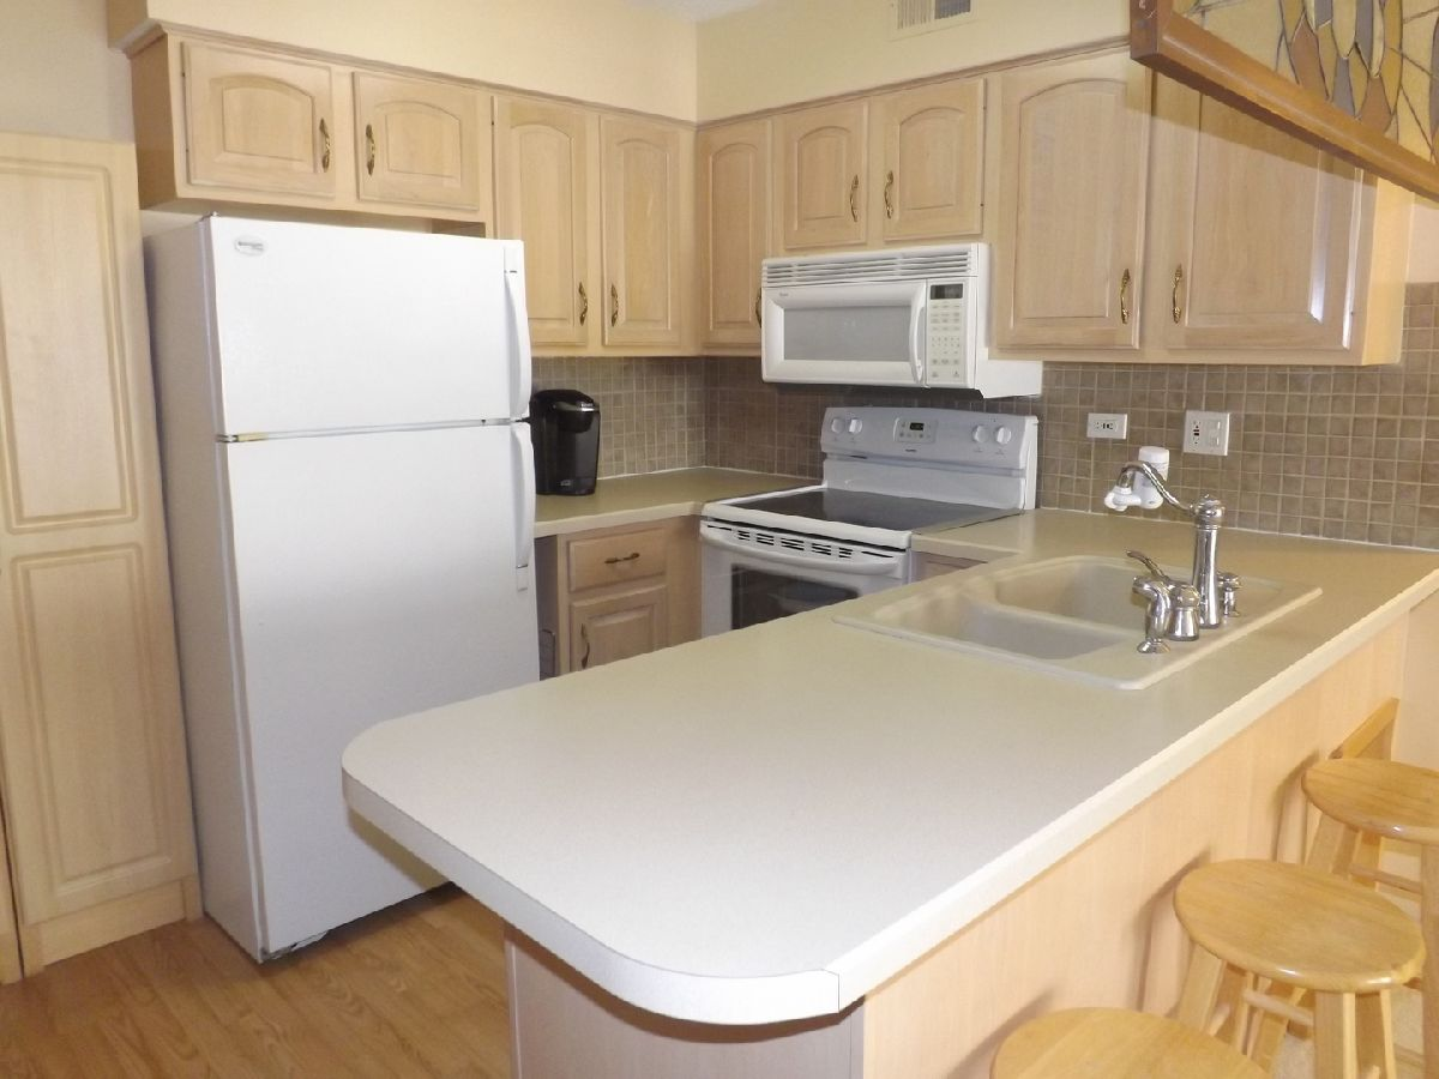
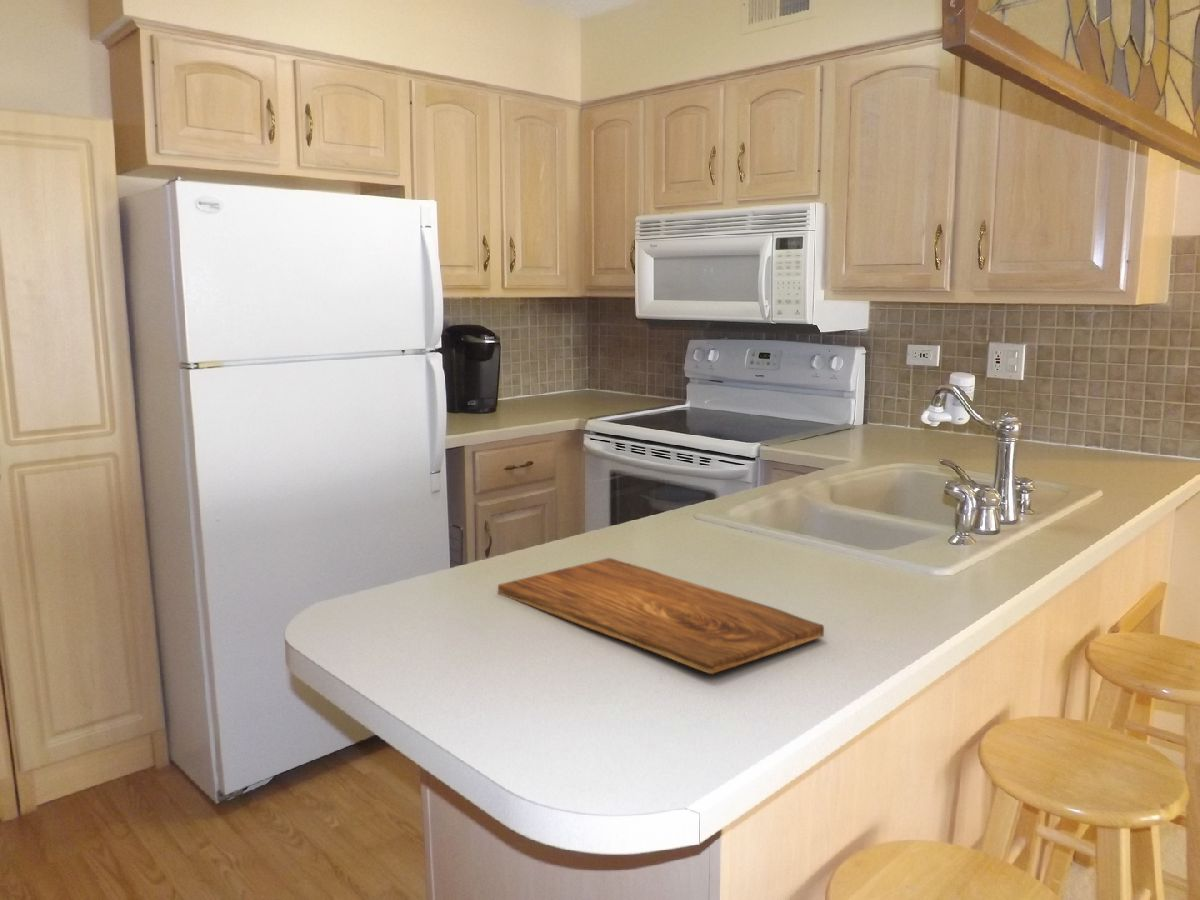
+ cutting board [497,557,825,675]
